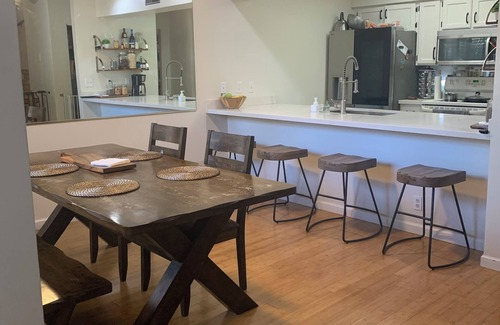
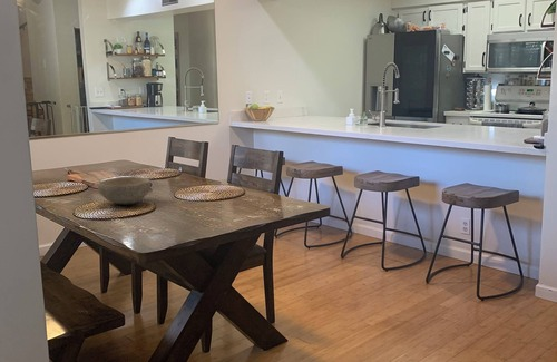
+ bowl [96,175,152,205]
